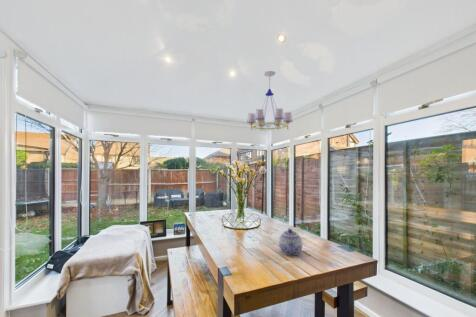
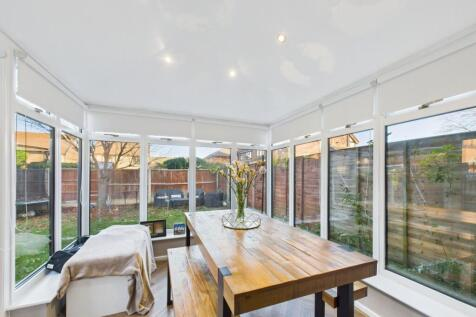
- chandelier [246,70,293,131]
- teapot [278,227,303,256]
